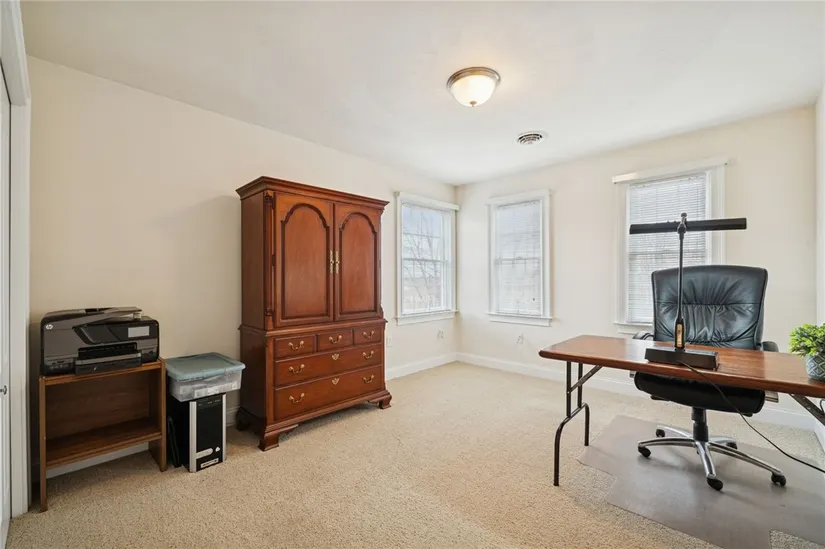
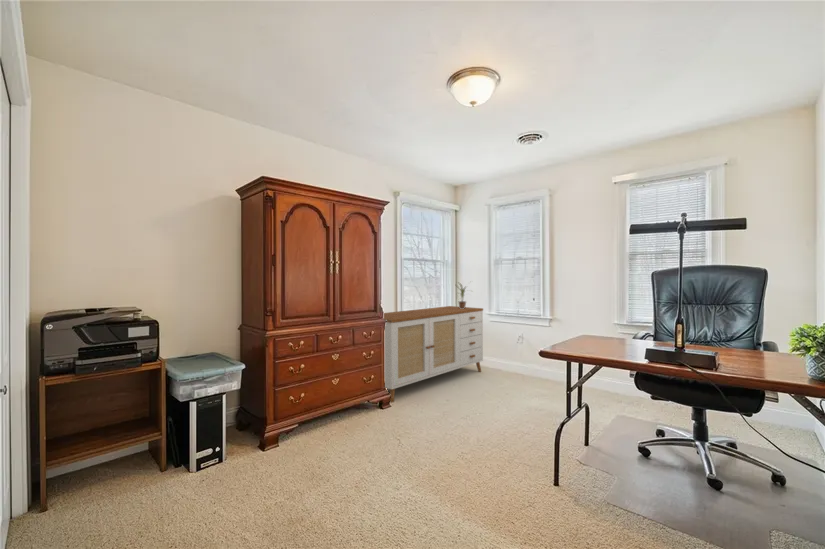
+ sideboard [383,305,484,404]
+ potted plant [455,280,475,309]
